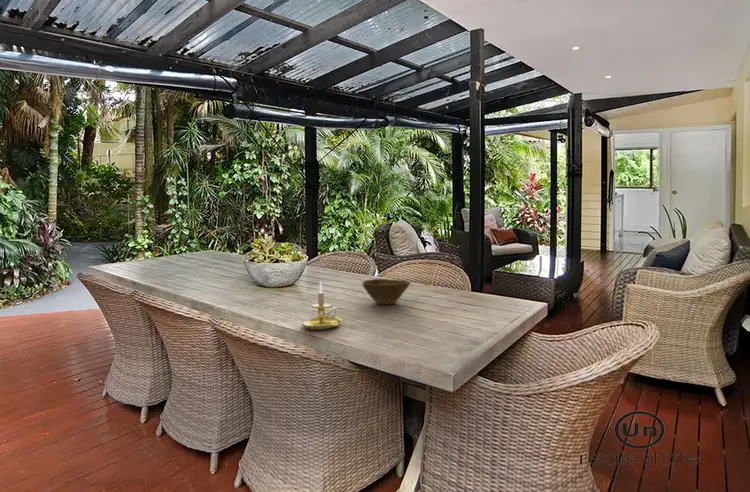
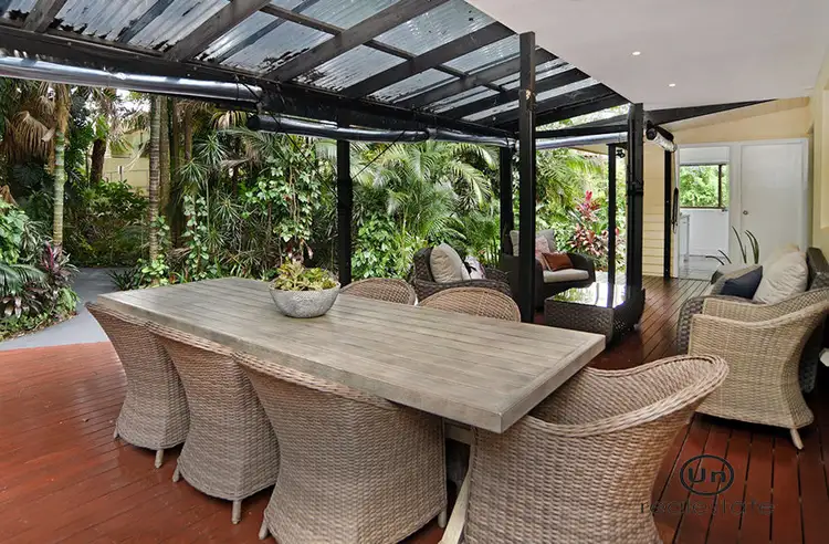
- candle holder [301,280,342,330]
- bowl [361,278,412,305]
